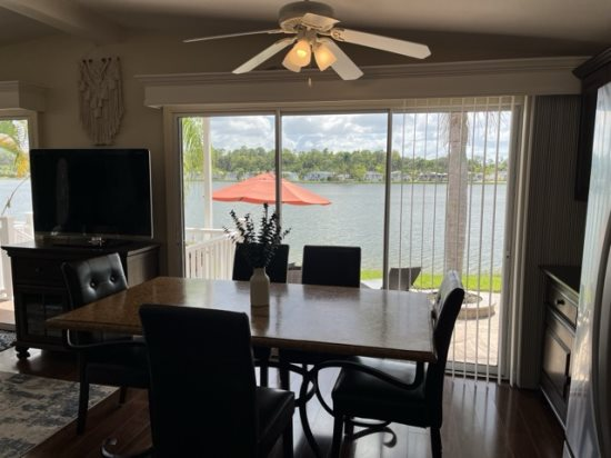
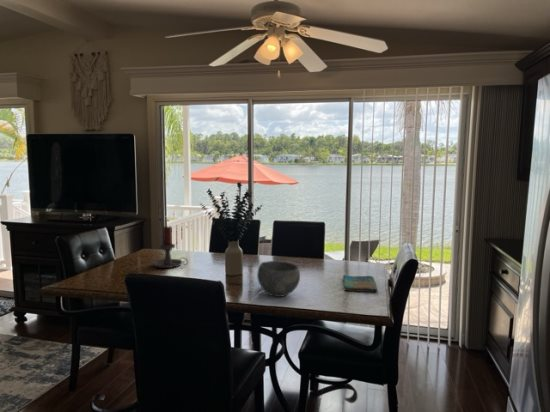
+ dish towel [342,274,378,293]
+ candle holder [152,225,189,269]
+ bowl [256,260,301,298]
